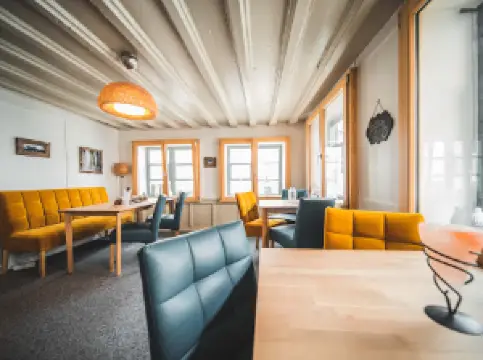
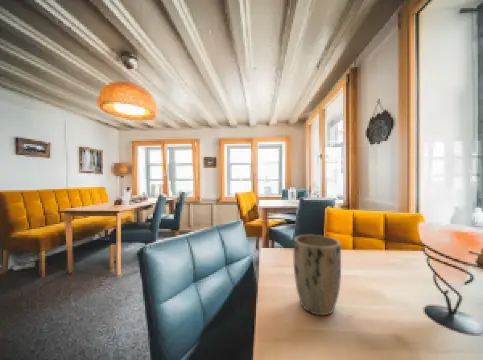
+ plant pot [292,234,342,316]
